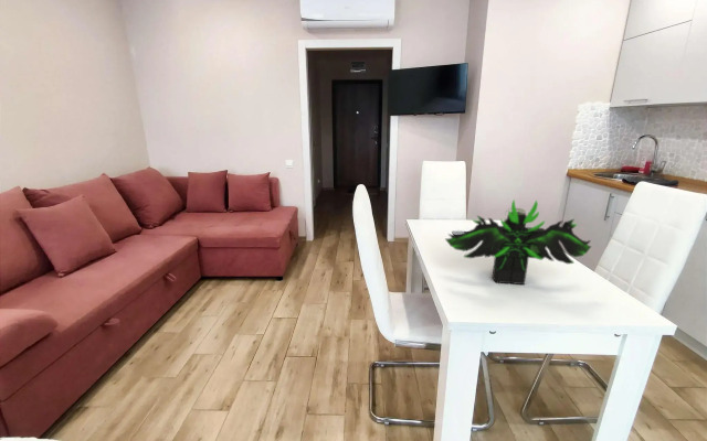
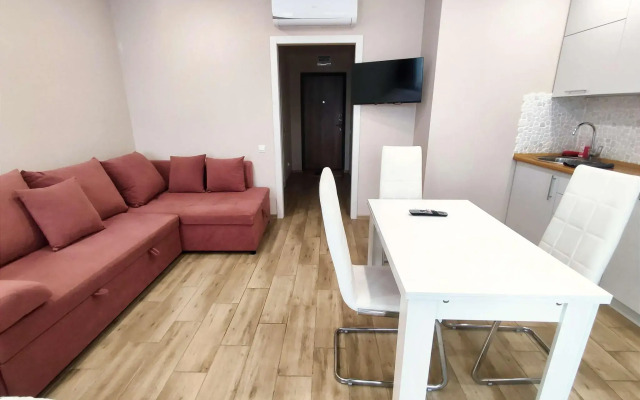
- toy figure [444,198,592,286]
